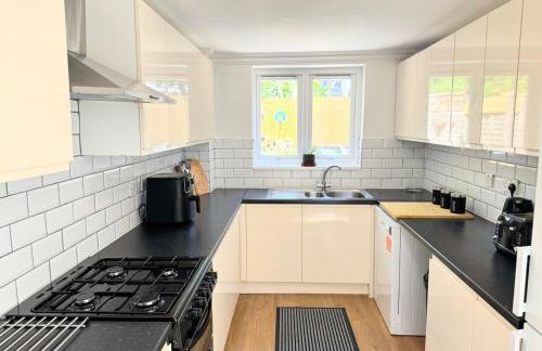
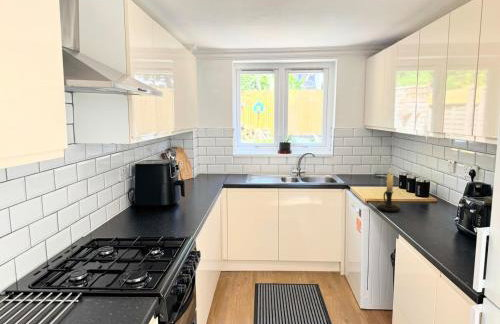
+ candle holder [376,167,402,213]
